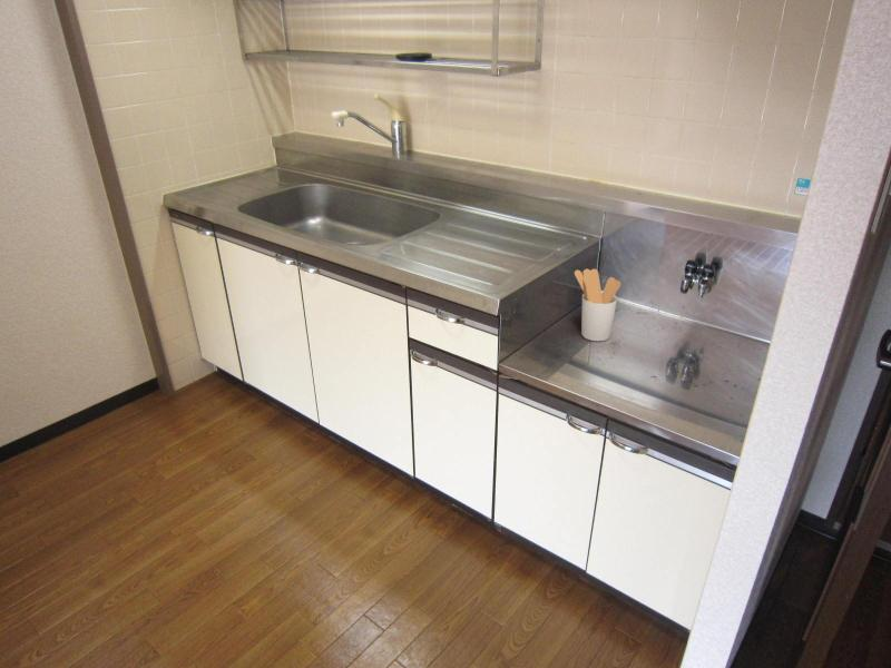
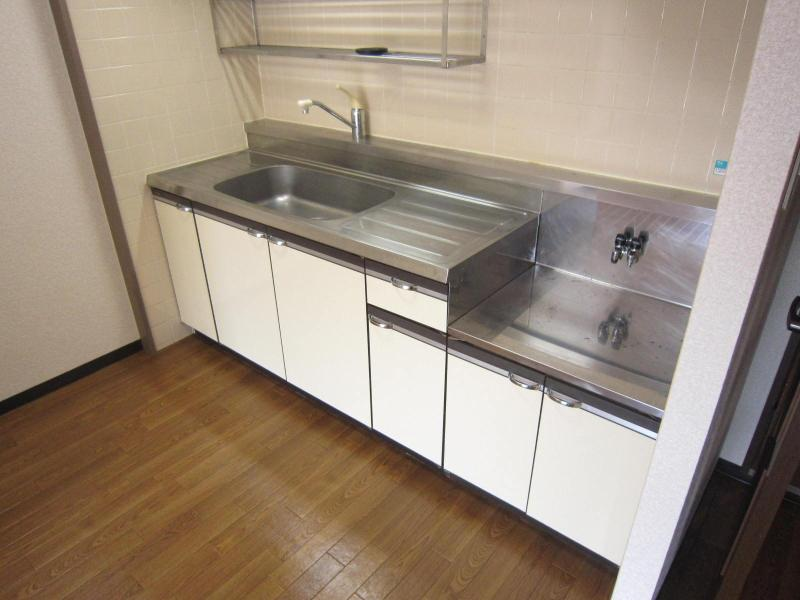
- utensil holder [574,268,621,342]
